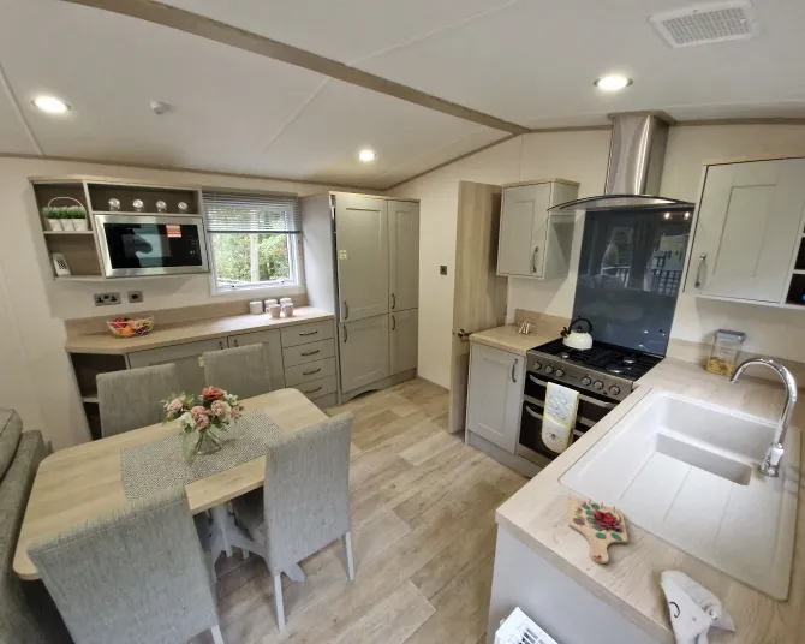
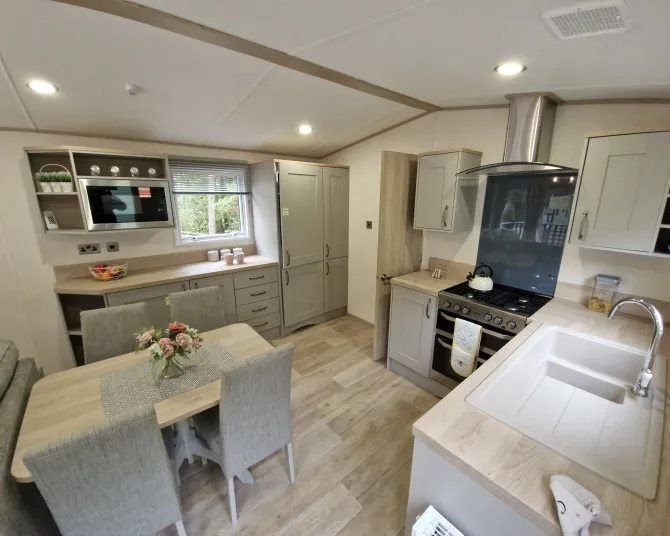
- cutting board [567,495,628,565]
